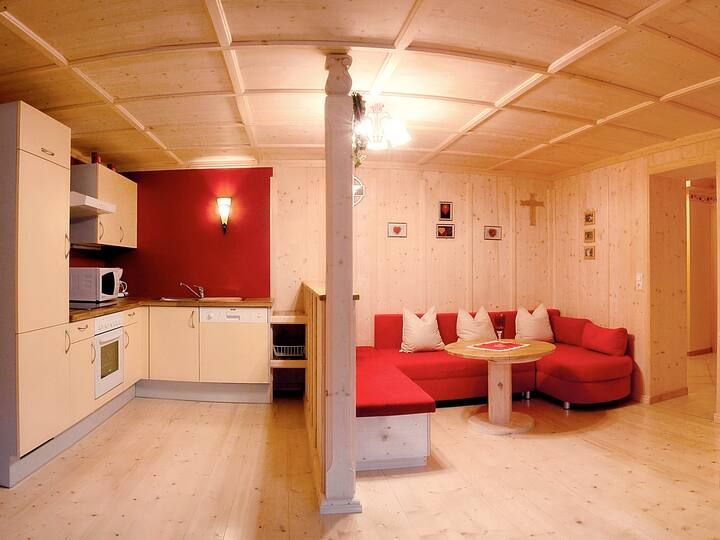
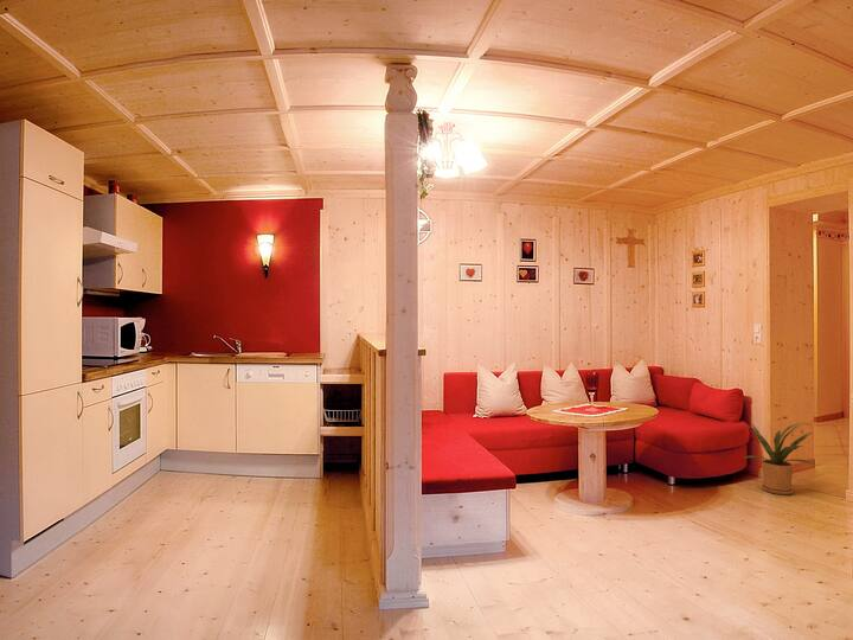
+ house plant [737,422,817,495]
